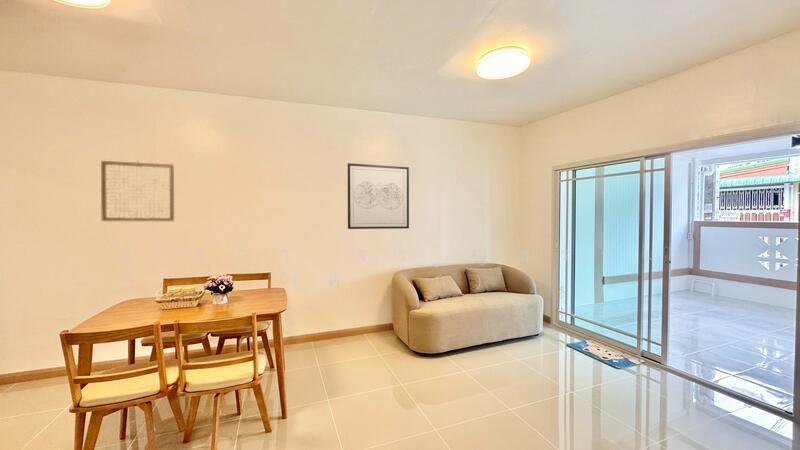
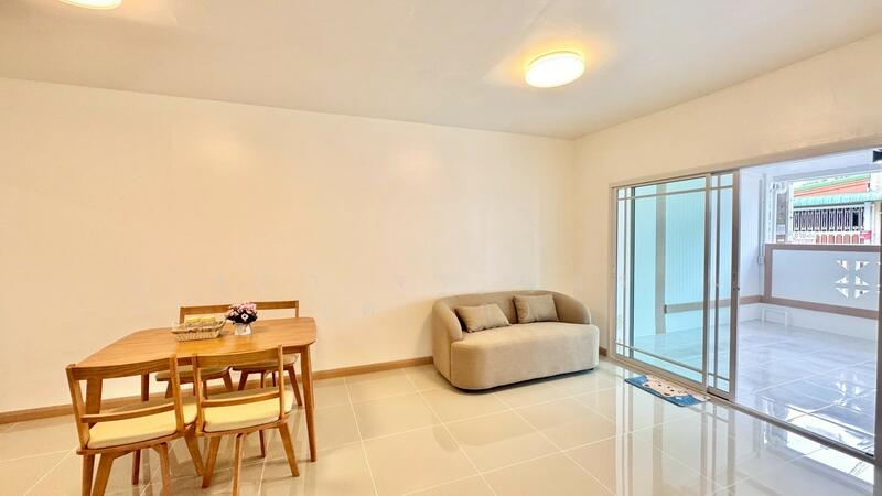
- wall art [100,160,175,222]
- wall art [347,162,410,230]
